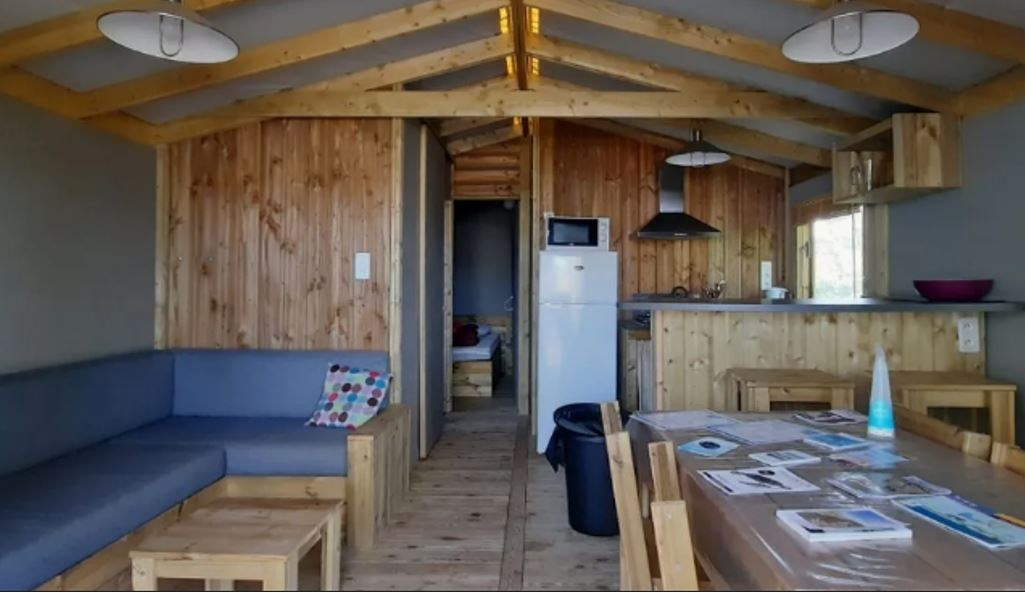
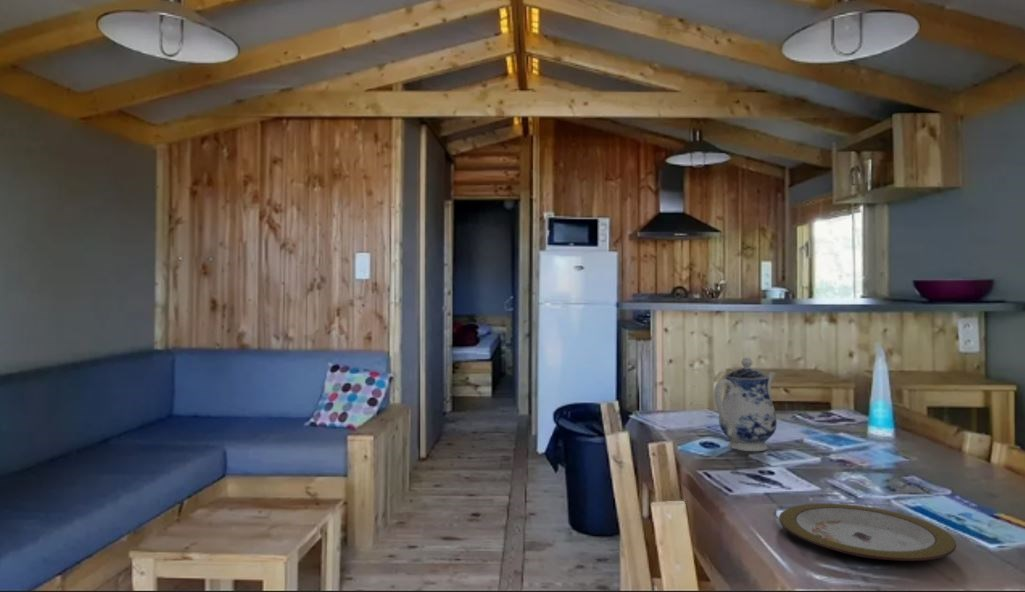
+ plate [778,502,957,562]
+ teapot [713,356,778,452]
